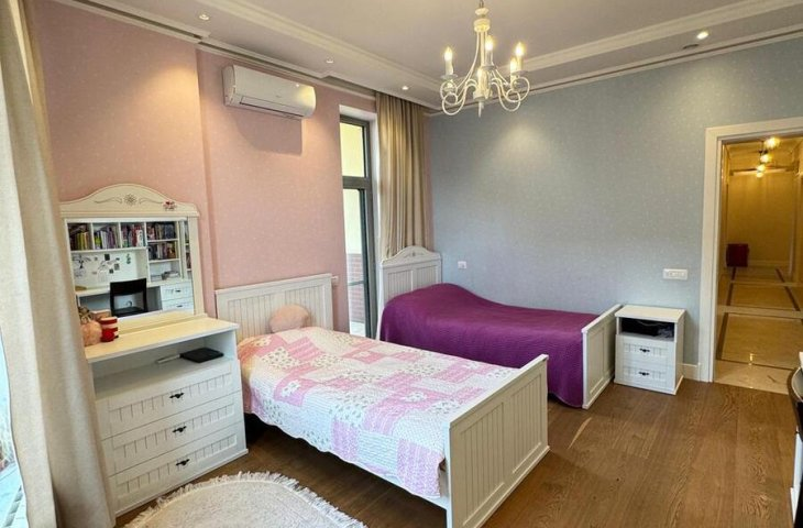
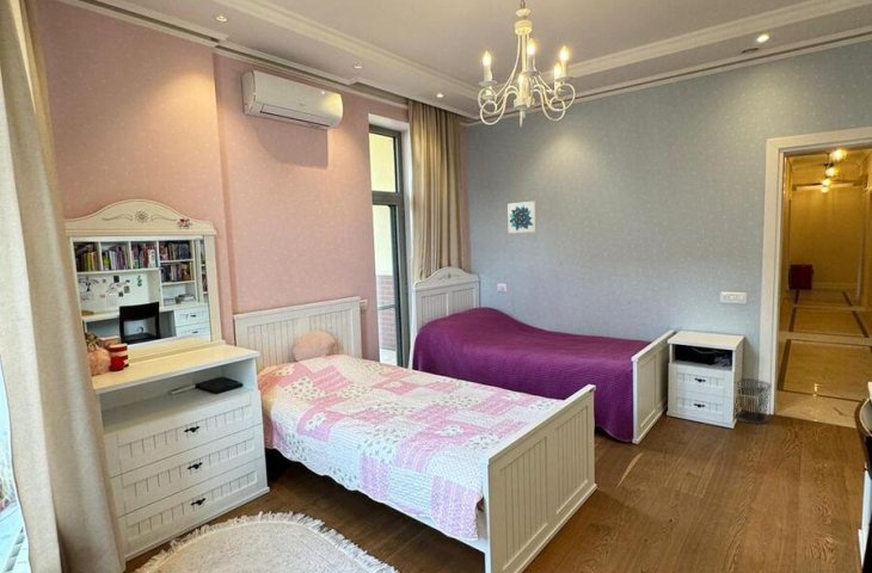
+ wall art [506,201,538,234]
+ waste bin [733,377,773,425]
